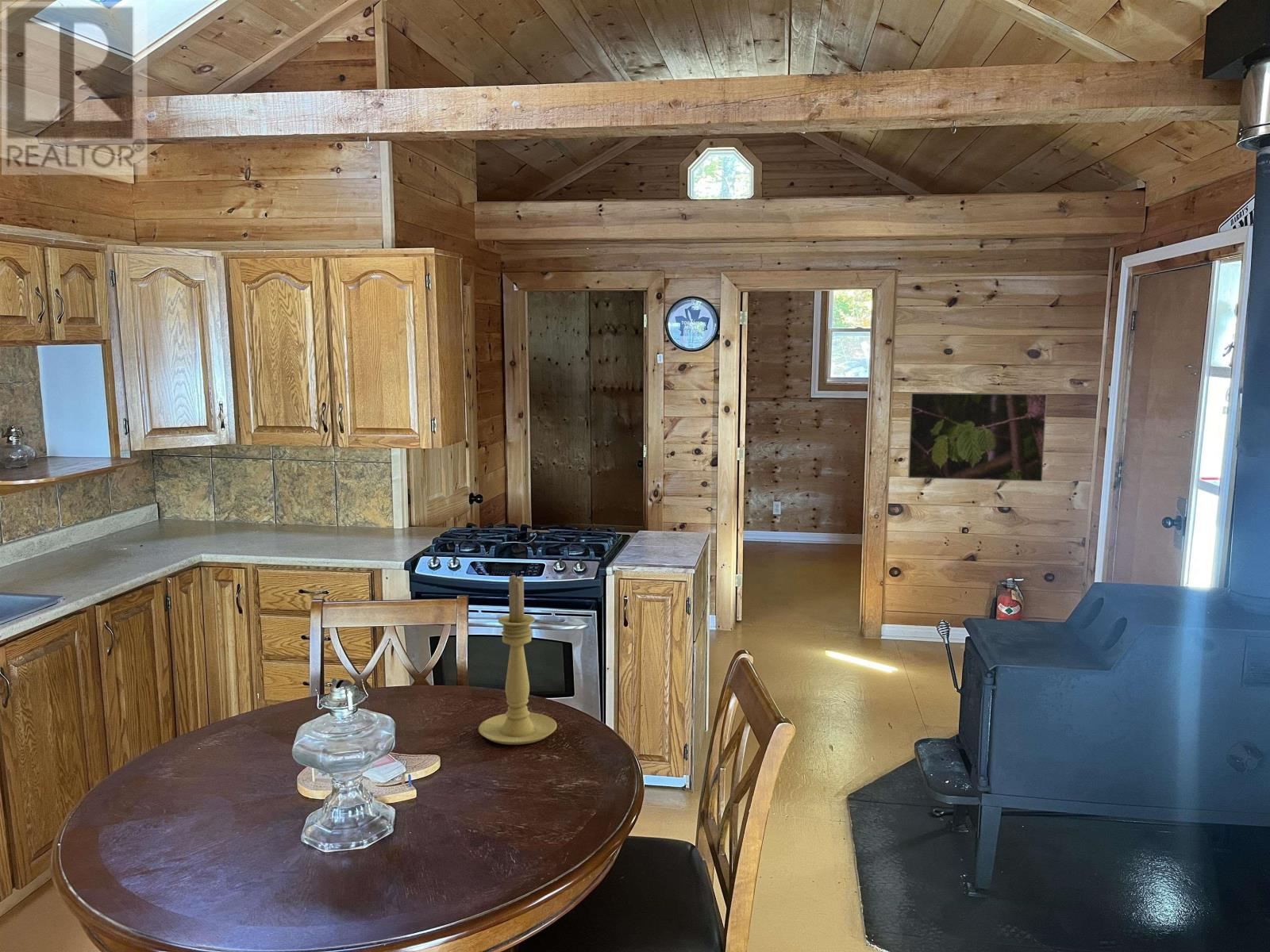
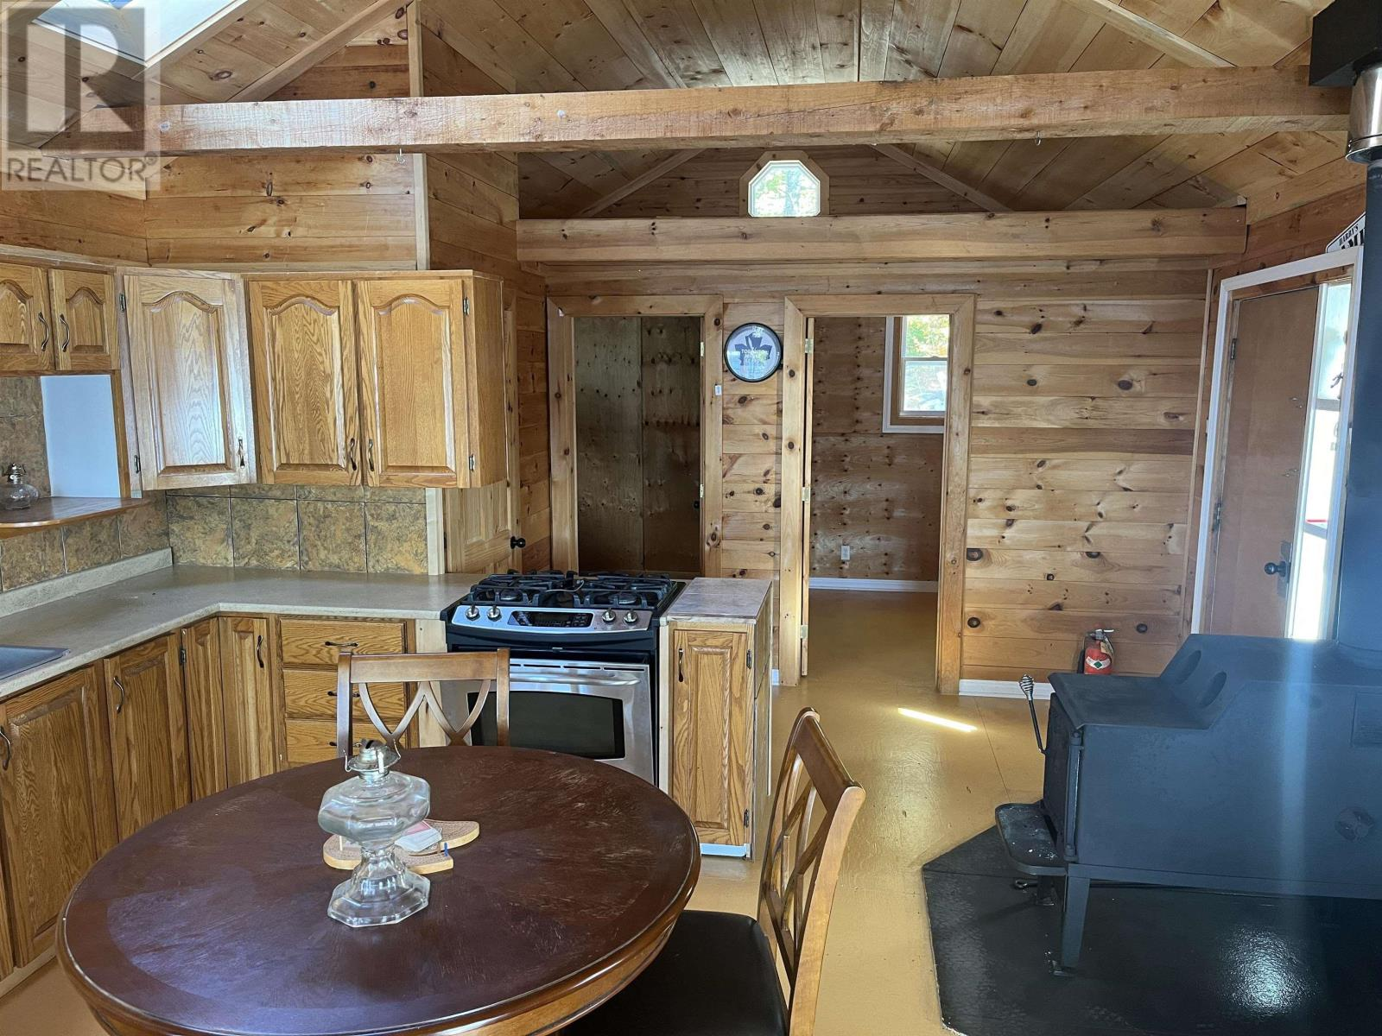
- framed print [907,392,1048,482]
- candle holder [478,573,557,746]
